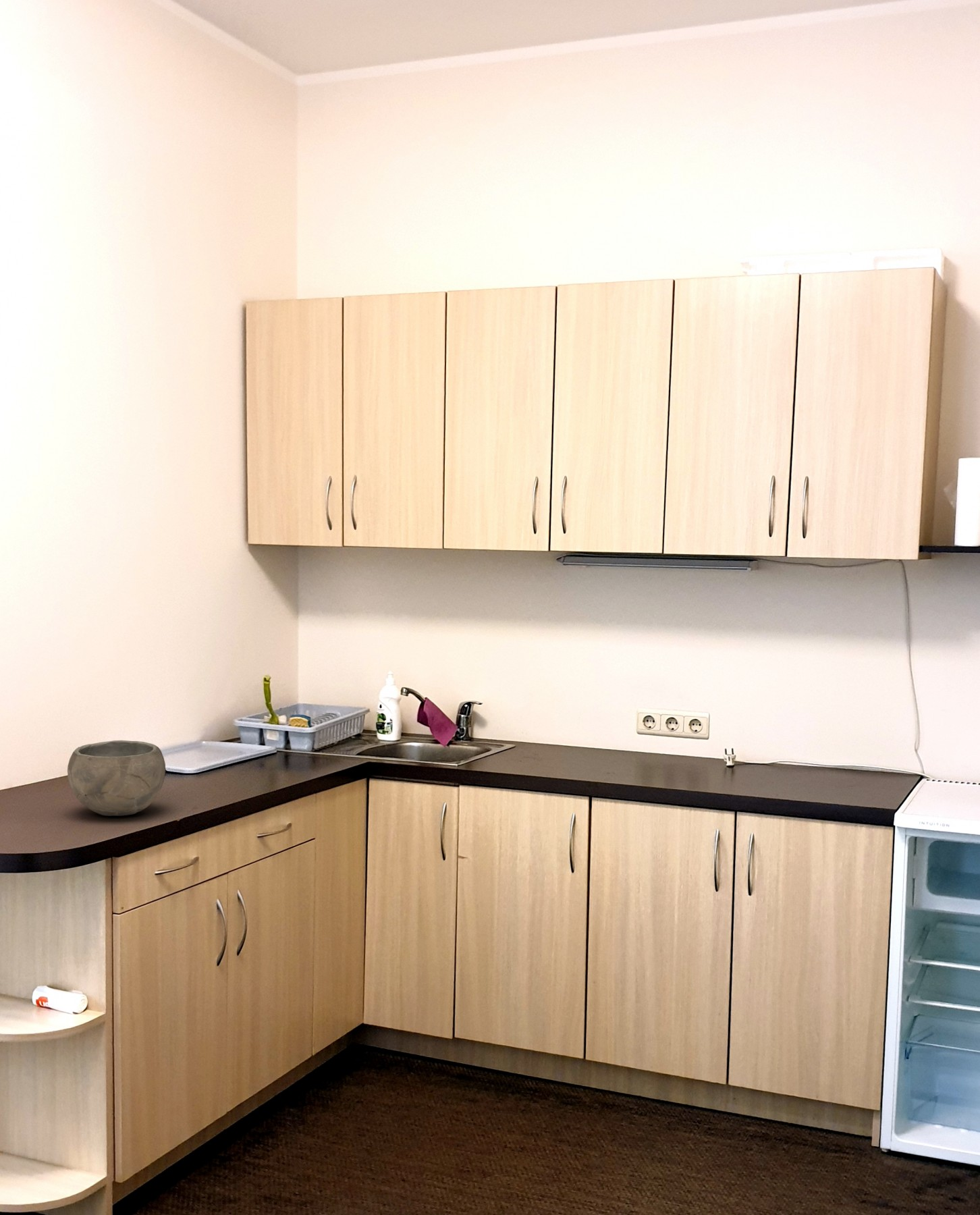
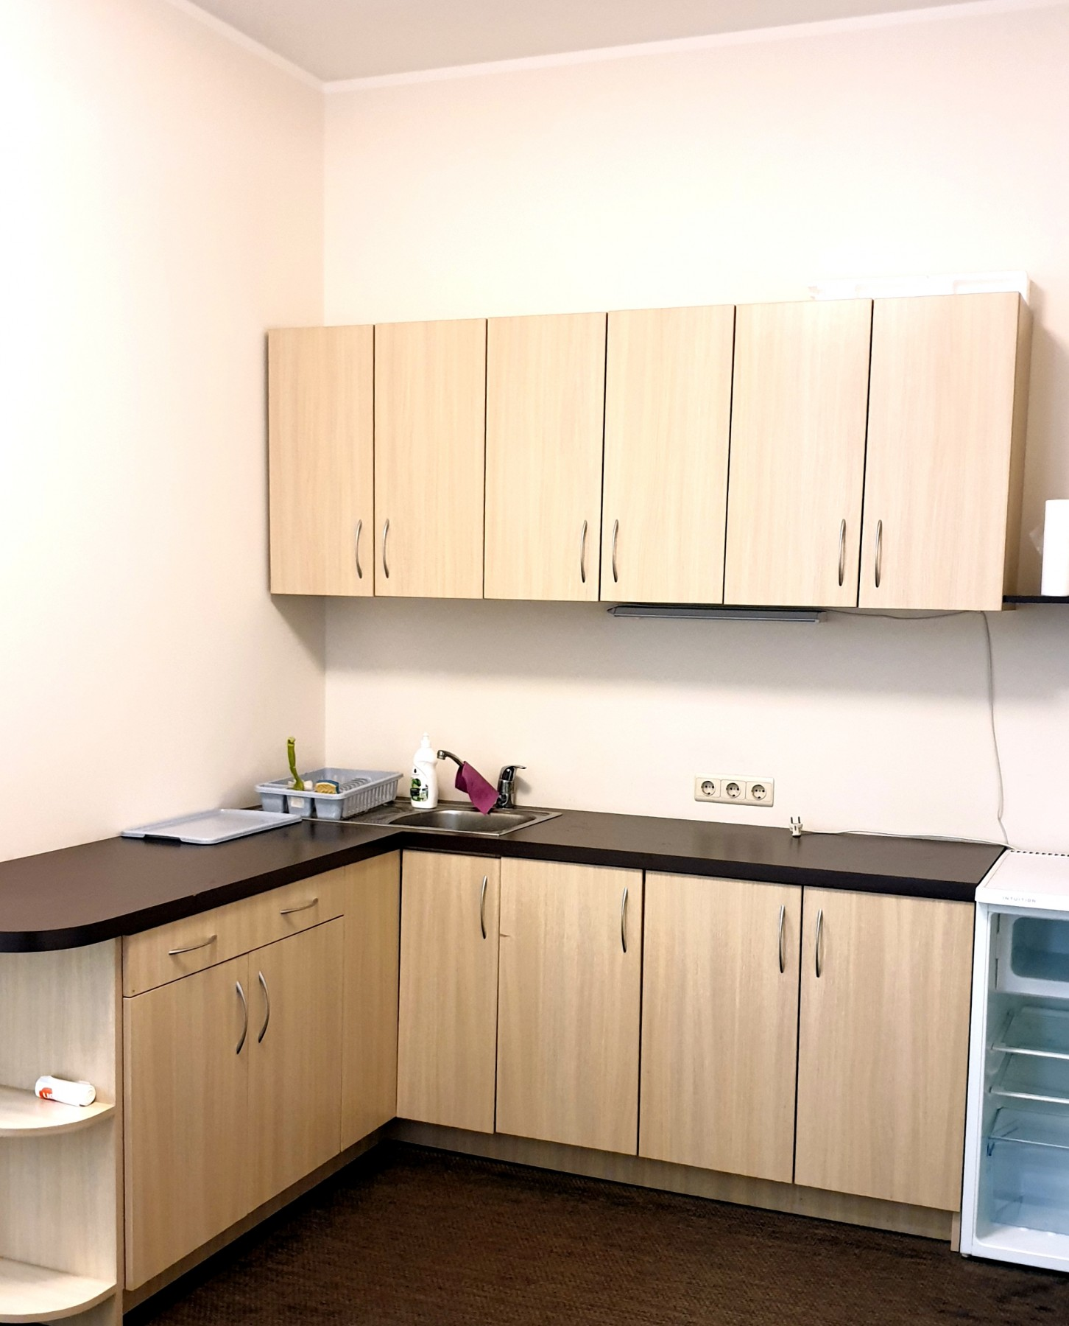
- bowl [67,740,166,817]
